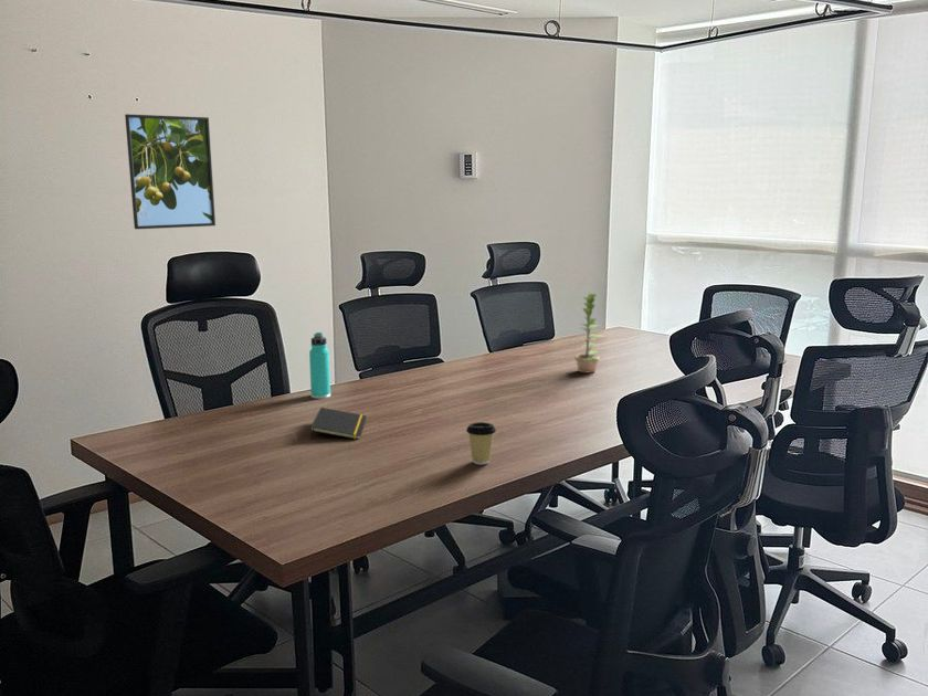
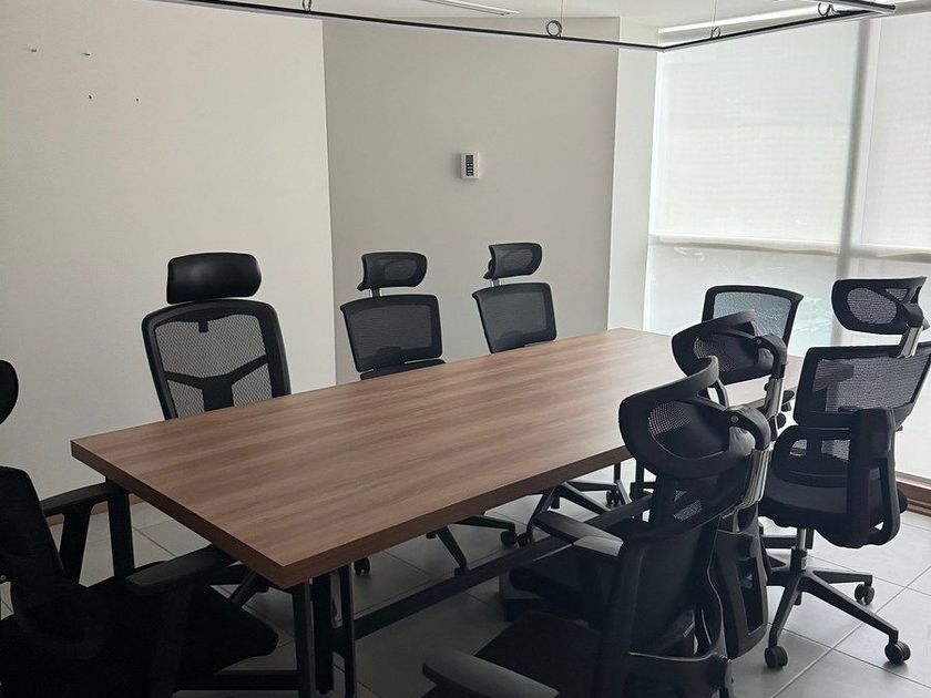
- thermos bottle [308,331,331,400]
- plant [573,293,605,375]
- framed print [124,113,217,230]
- notepad [309,407,368,441]
- coffee cup [465,421,497,465]
